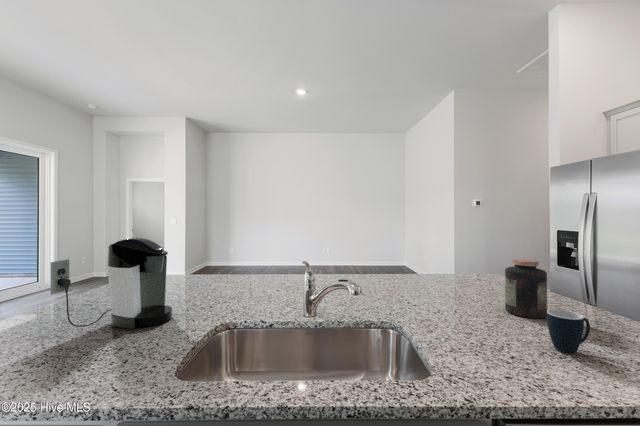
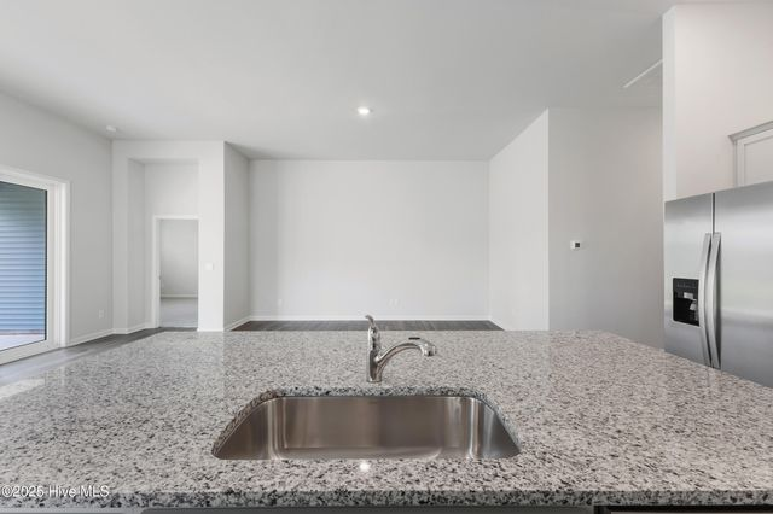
- jar [504,258,548,319]
- coffee maker [50,237,173,330]
- mug [546,308,591,354]
